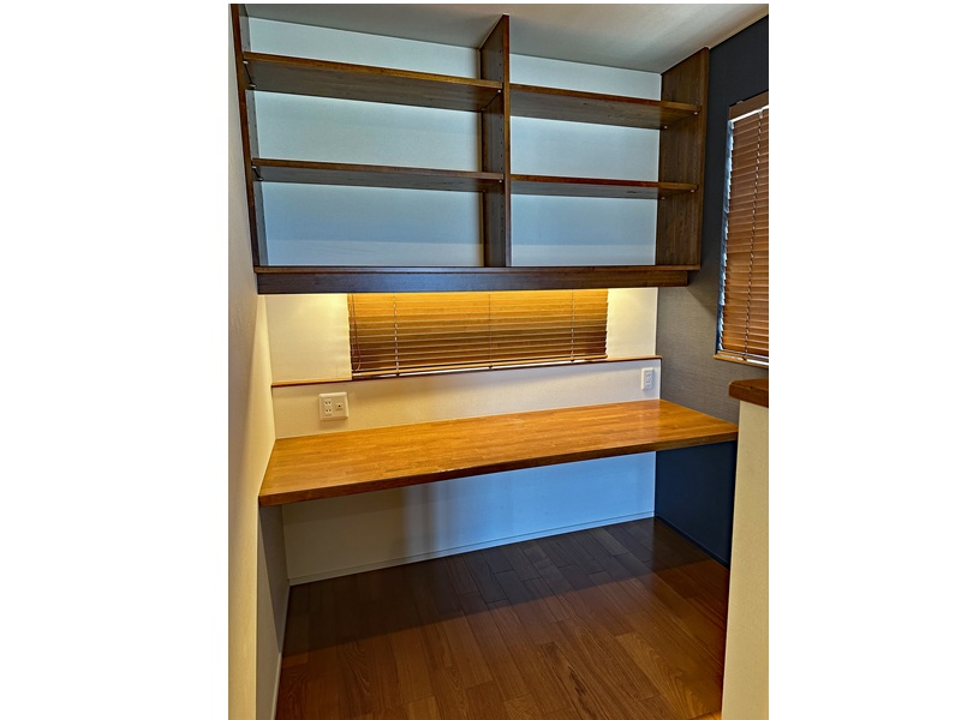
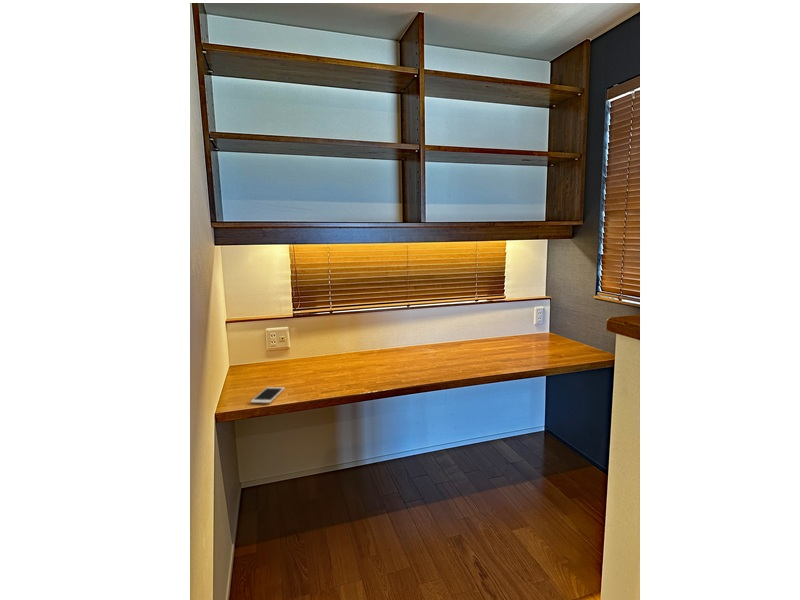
+ cell phone [249,386,286,404]
